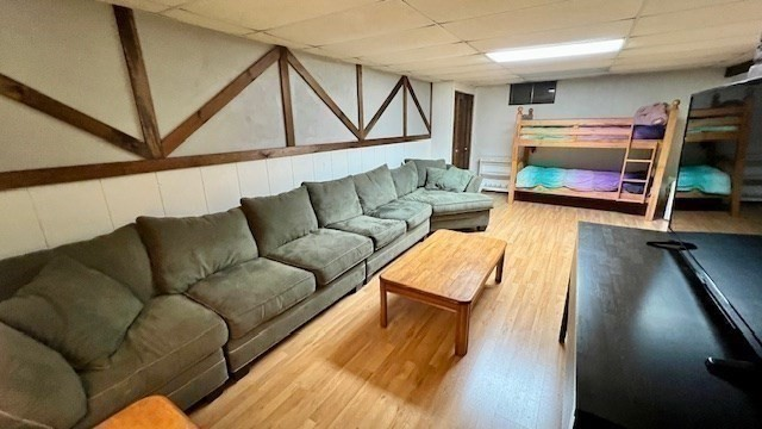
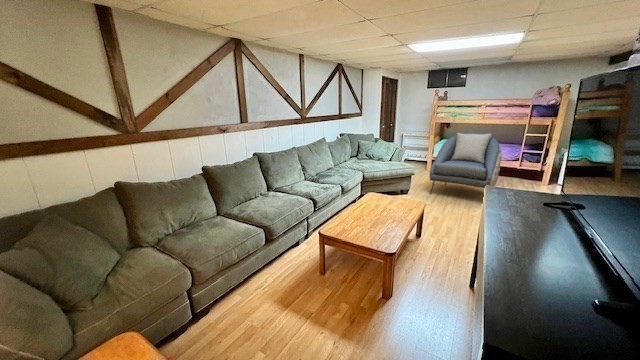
+ armchair [428,132,503,195]
